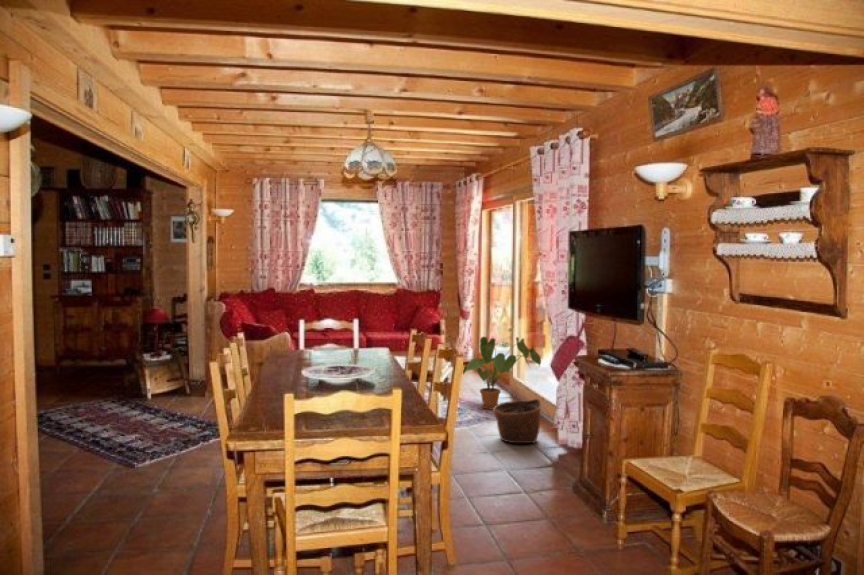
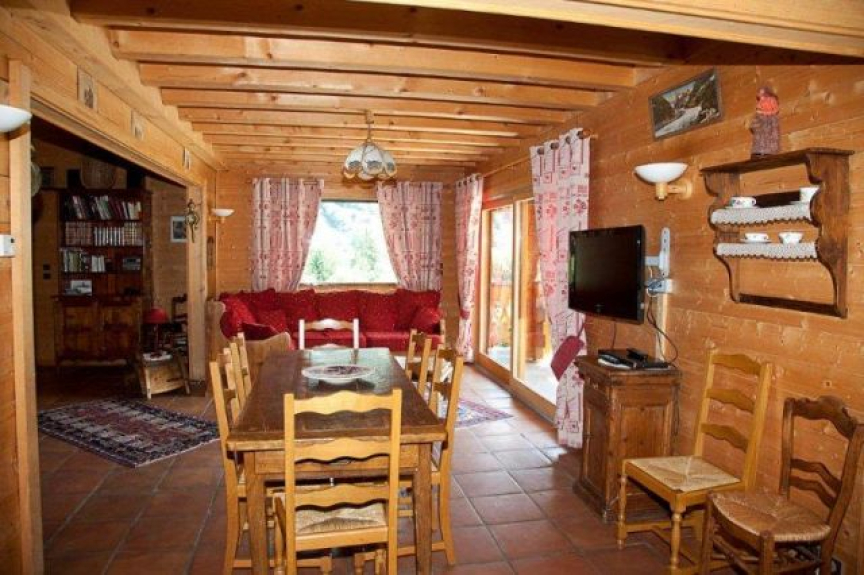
- house plant [462,336,542,410]
- basket [492,398,543,445]
